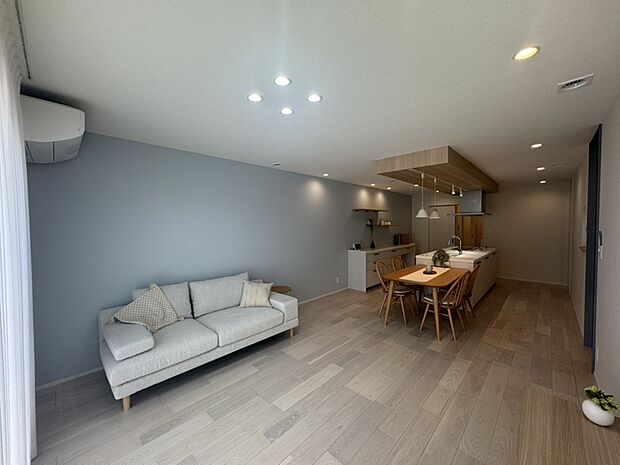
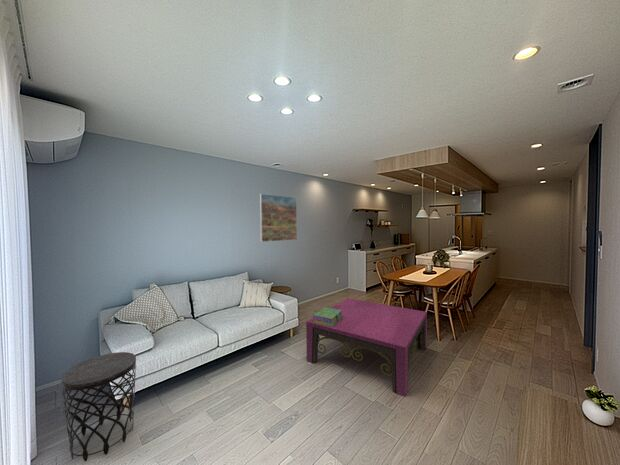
+ coffee table [305,297,428,397]
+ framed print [259,193,298,243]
+ side table [60,351,137,462]
+ stack of books [312,307,343,327]
